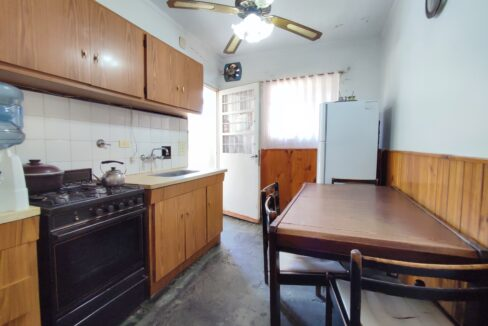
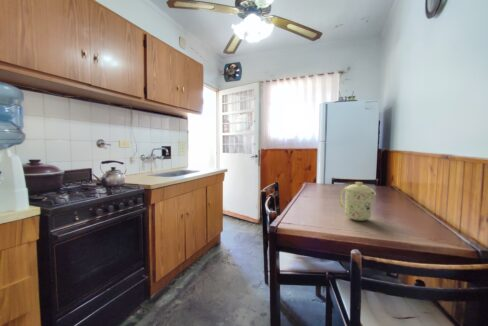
+ mug [338,181,377,222]
